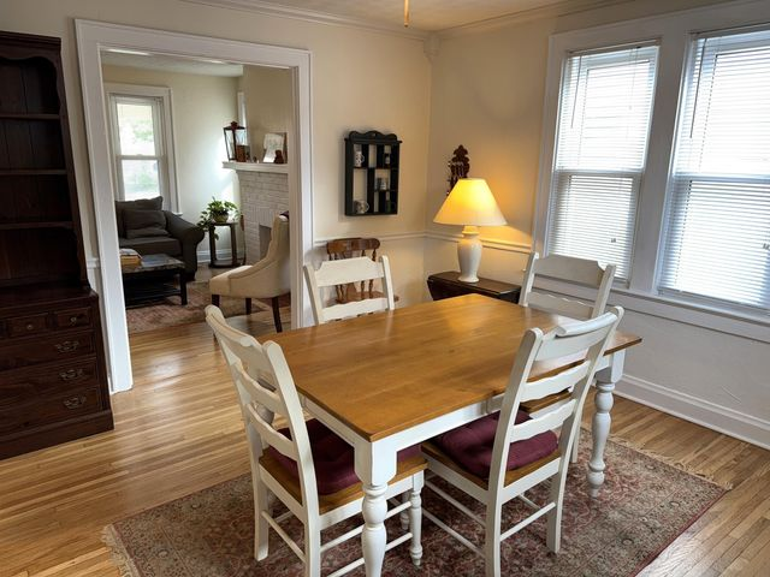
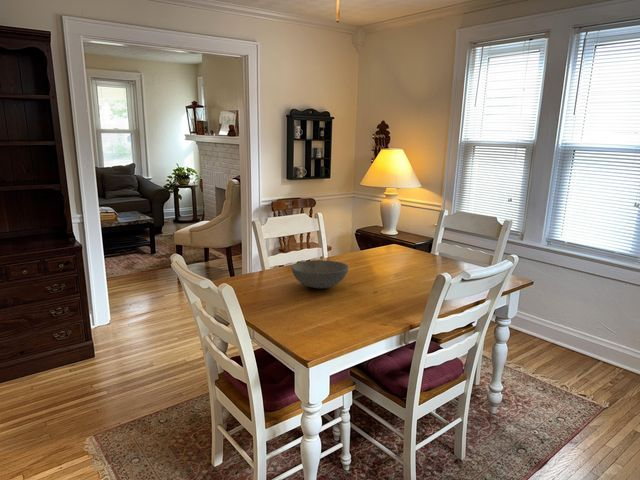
+ bowl [290,259,349,289]
